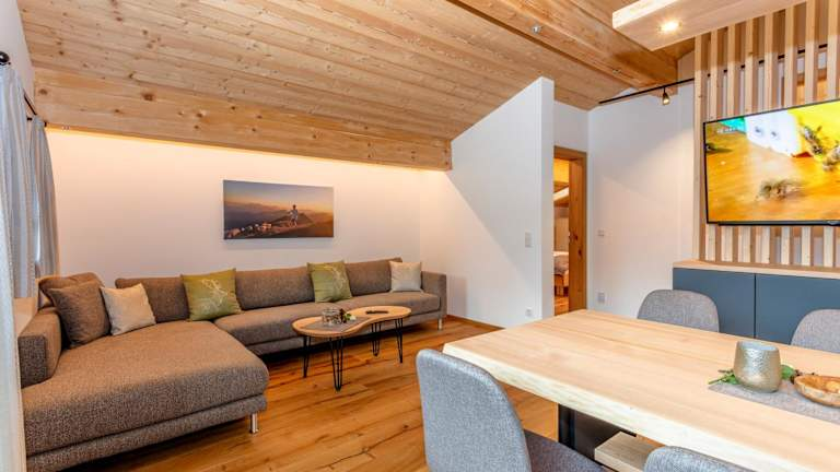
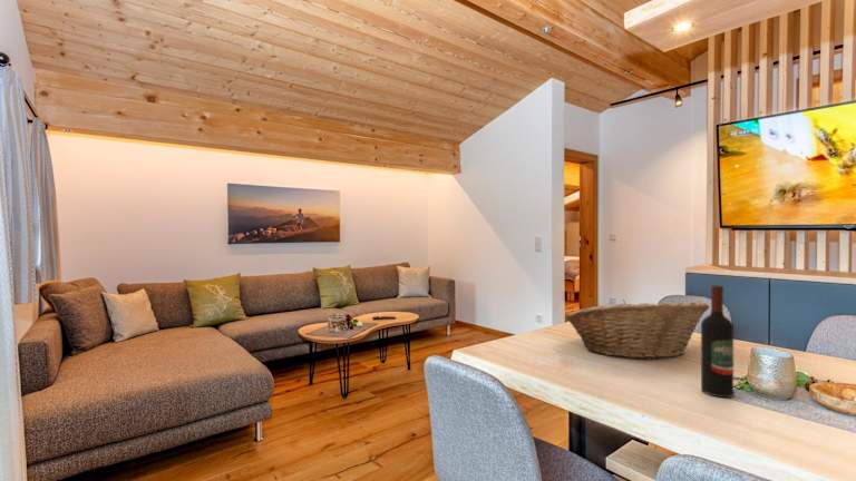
+ fruit basket [564,300,710,360]
+ wine bottle [700,285,735,399]
